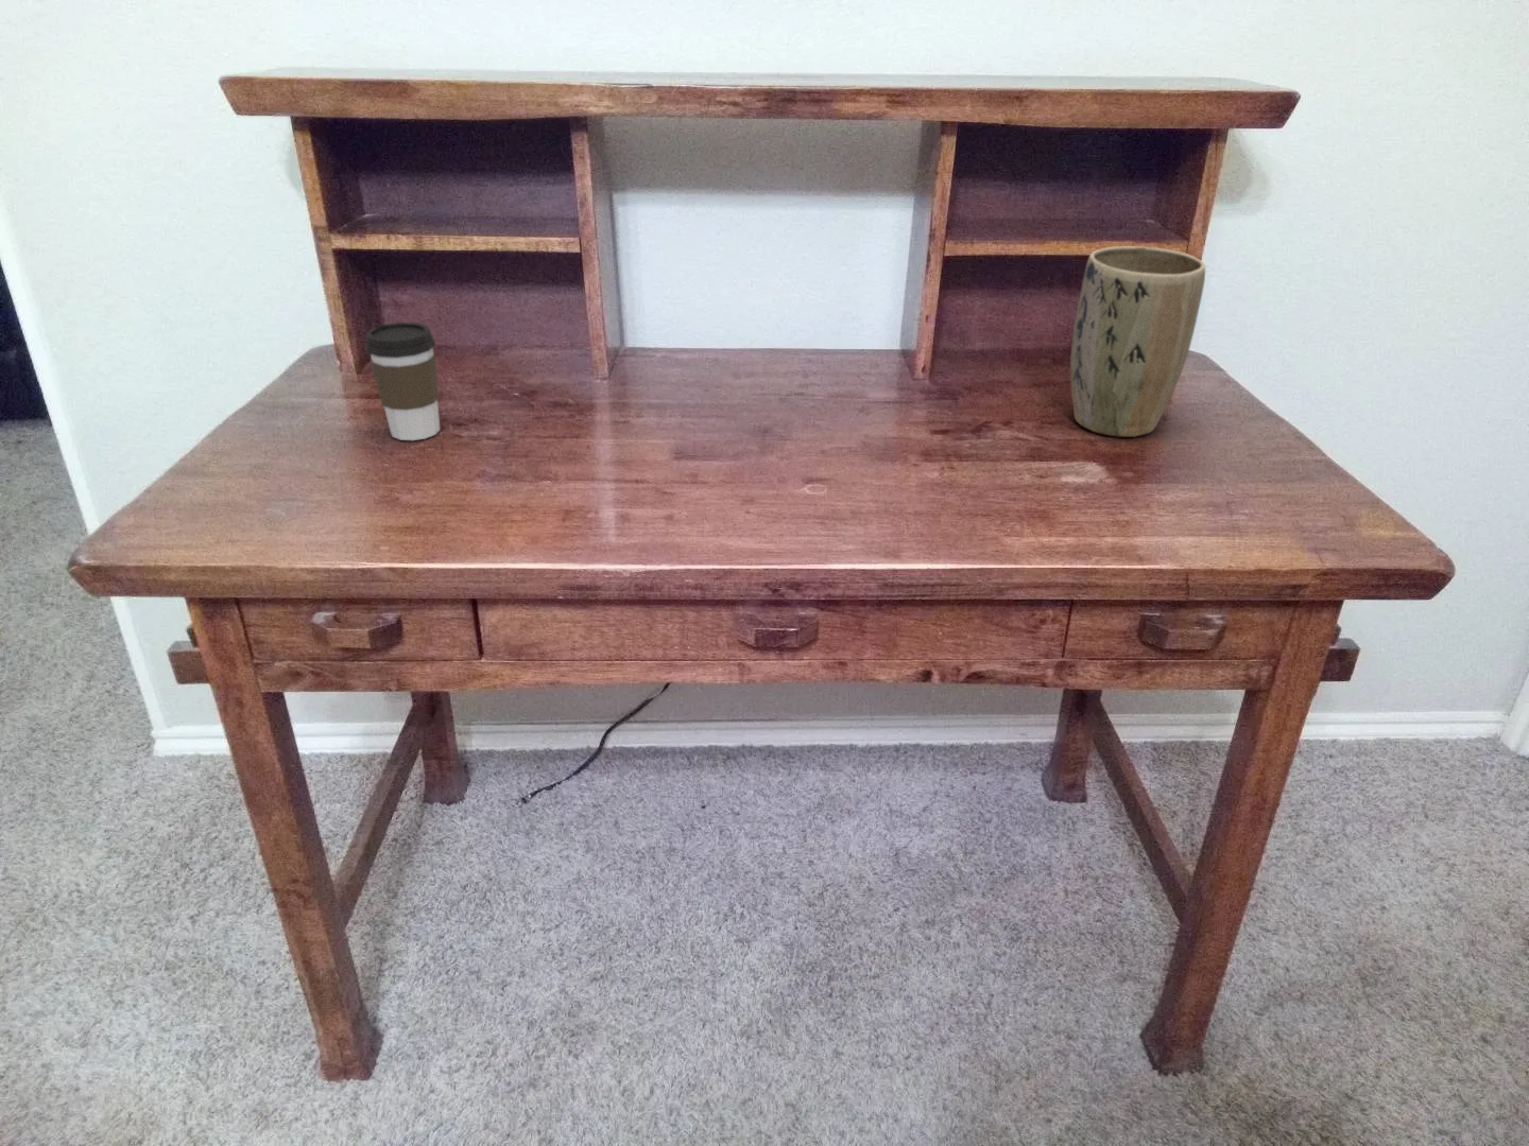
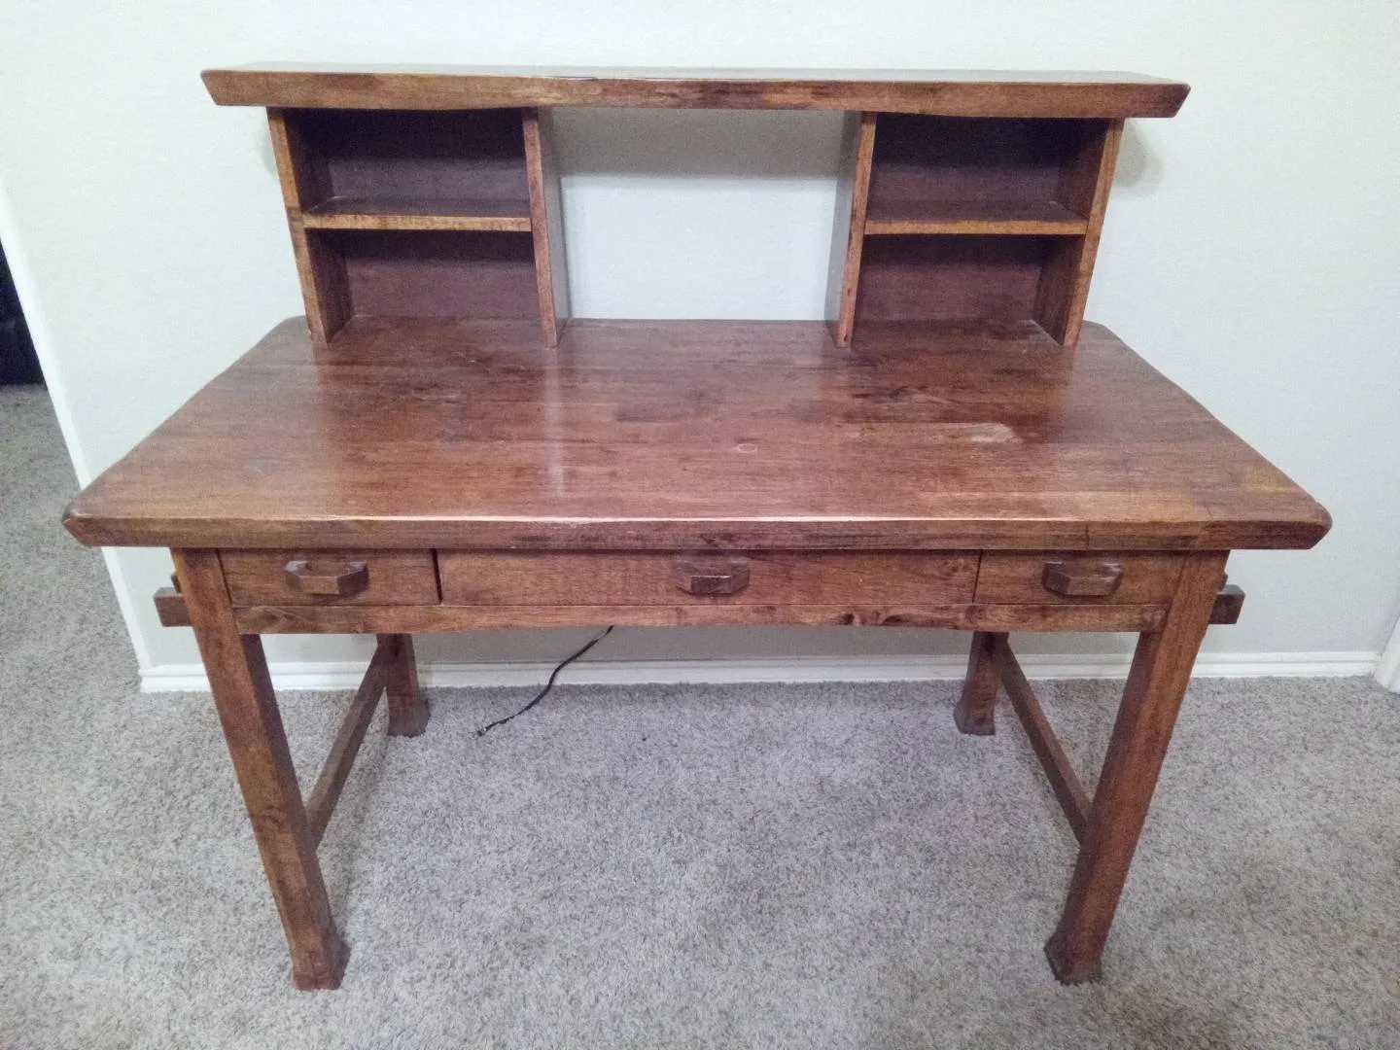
- coffee cup [365,321,441,442]
- plant pot [1069,246,1206,438]
